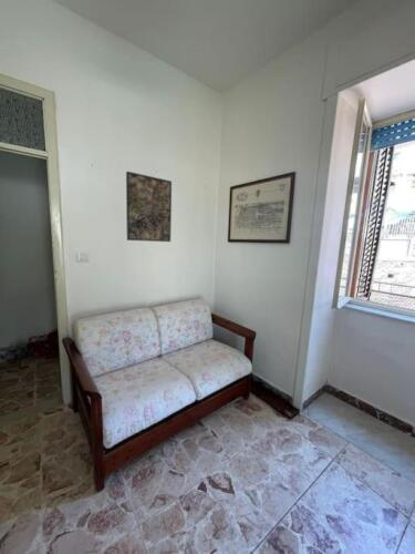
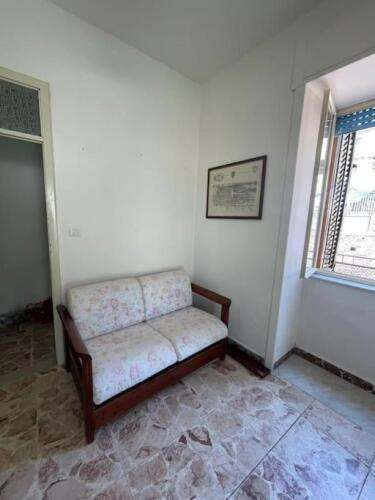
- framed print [125,171,173,243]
